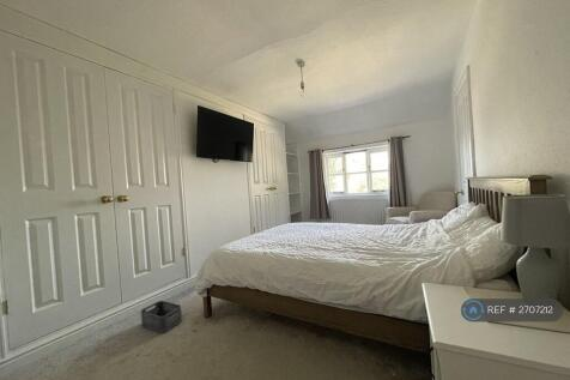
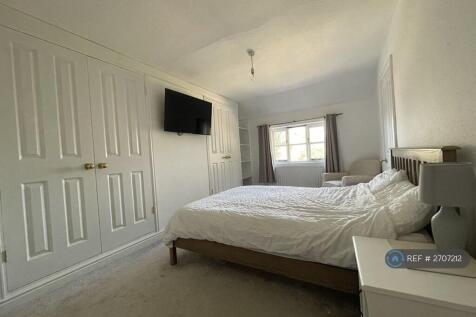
- storage bin [140,300,183,334]
